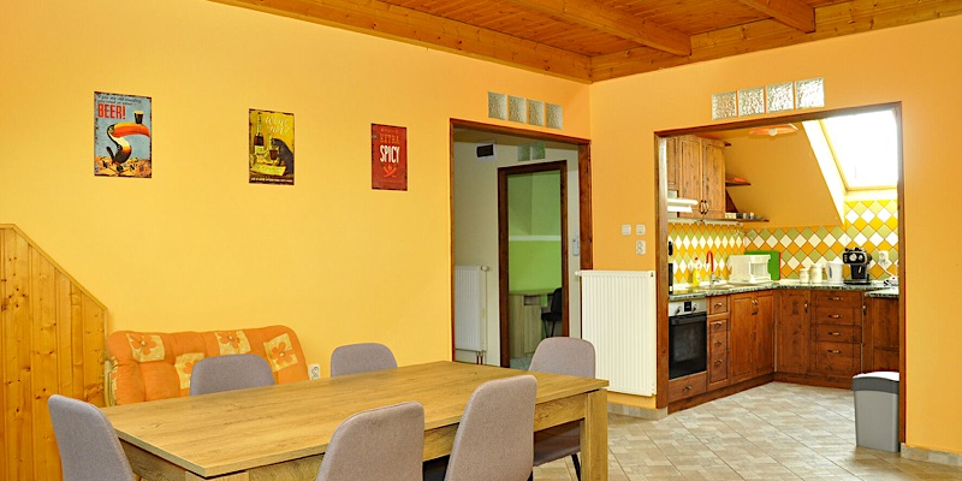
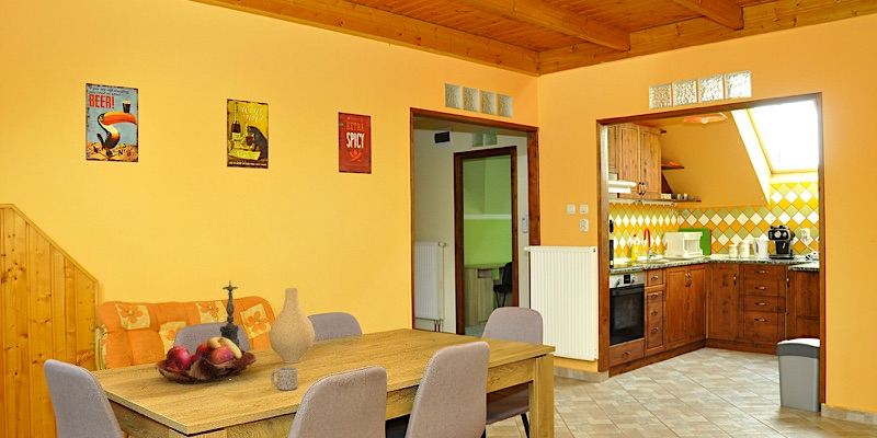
+ candle holder [218,281,249,360]
+ vase [267,287,316,365]
+ mug [270,366,298,391]
+ fruit basket [152,336,258,385]
